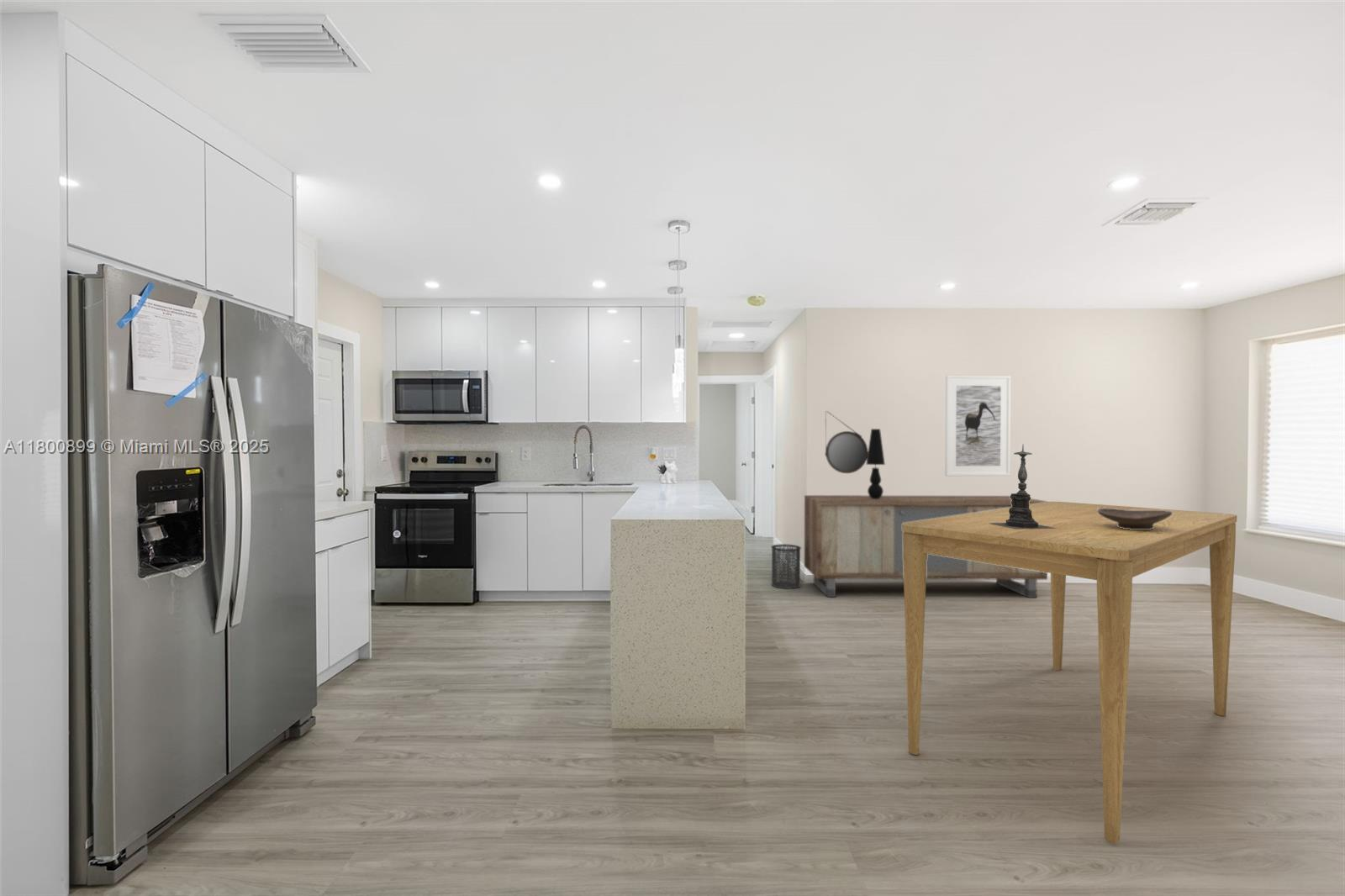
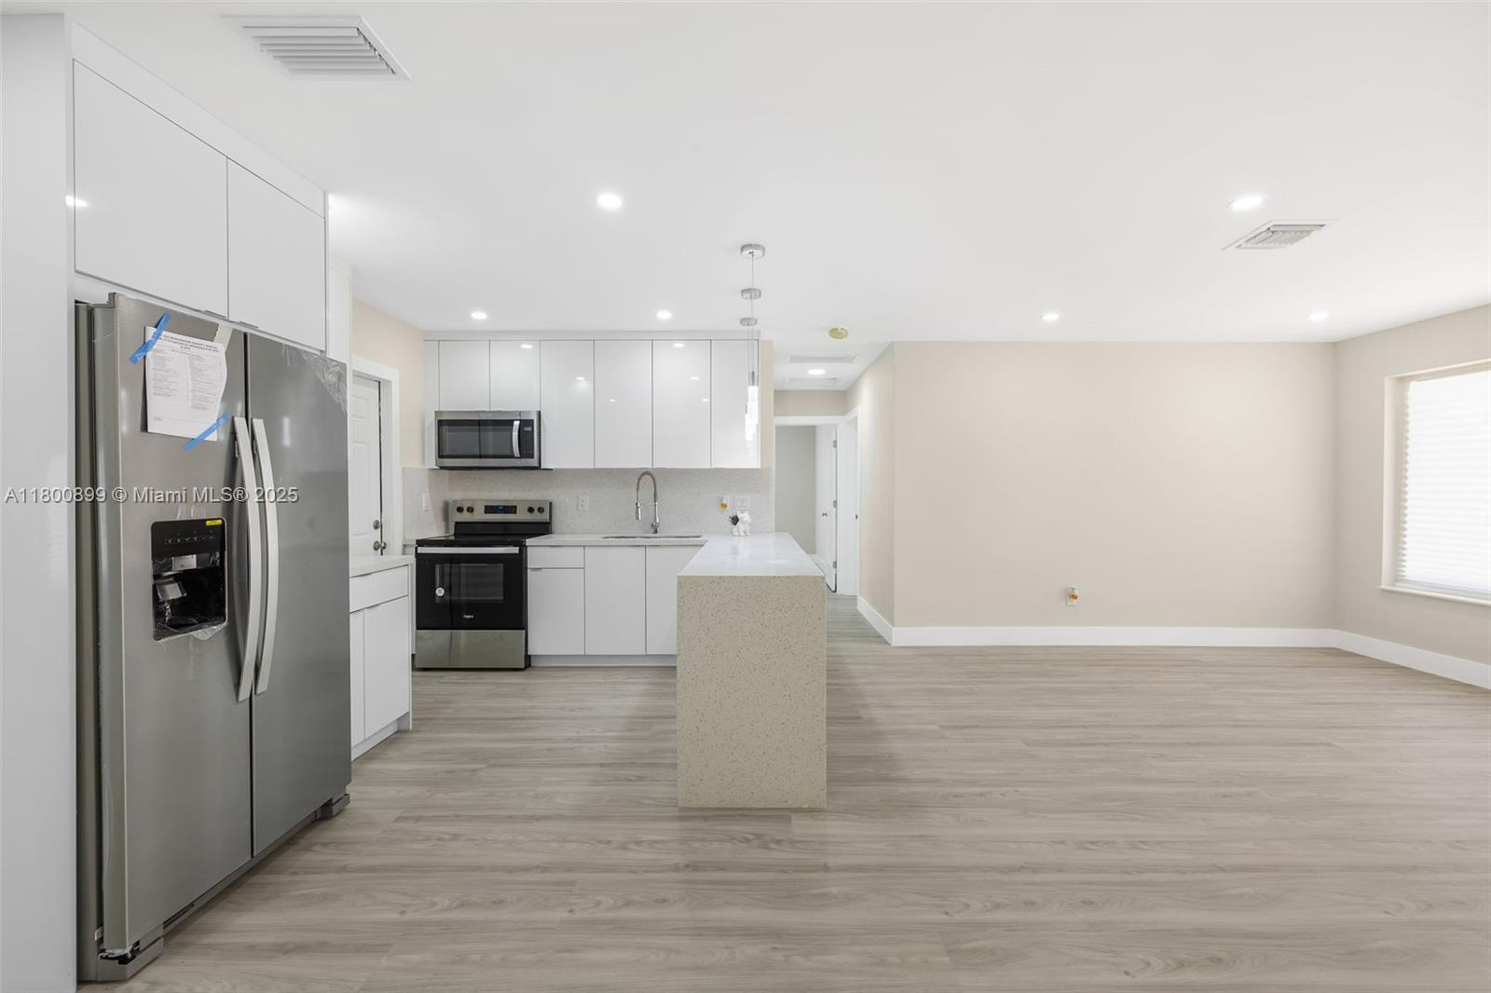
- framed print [944,374,1011,477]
- table lamp [865,428,886,498]
- candle holder [989,445,1056,529]
- home mirror [824,410,868,474]
- trash can [770,543,802,590]
- dining table [902,501,1237,845]
- sideboard [804,494,1049,598]
- decorative bowl [1097,508,1173,530]
